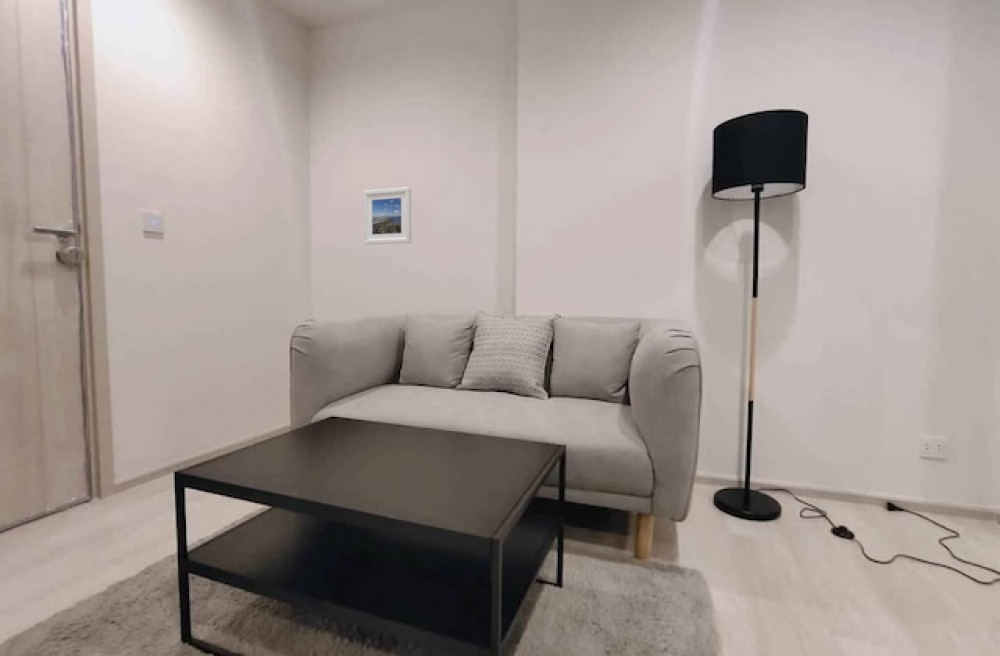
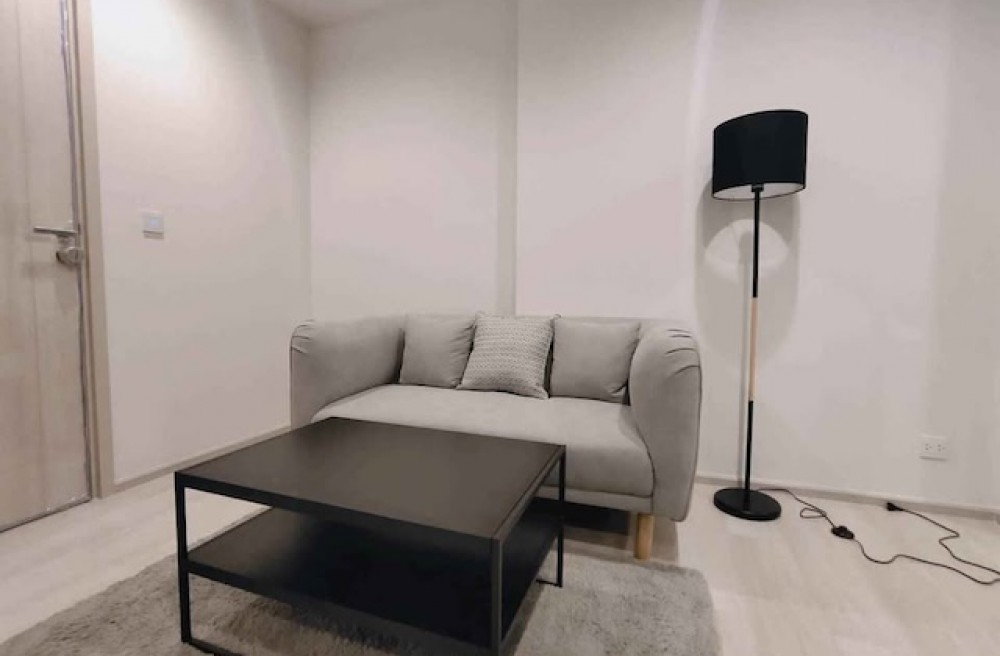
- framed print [363,186,412,246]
